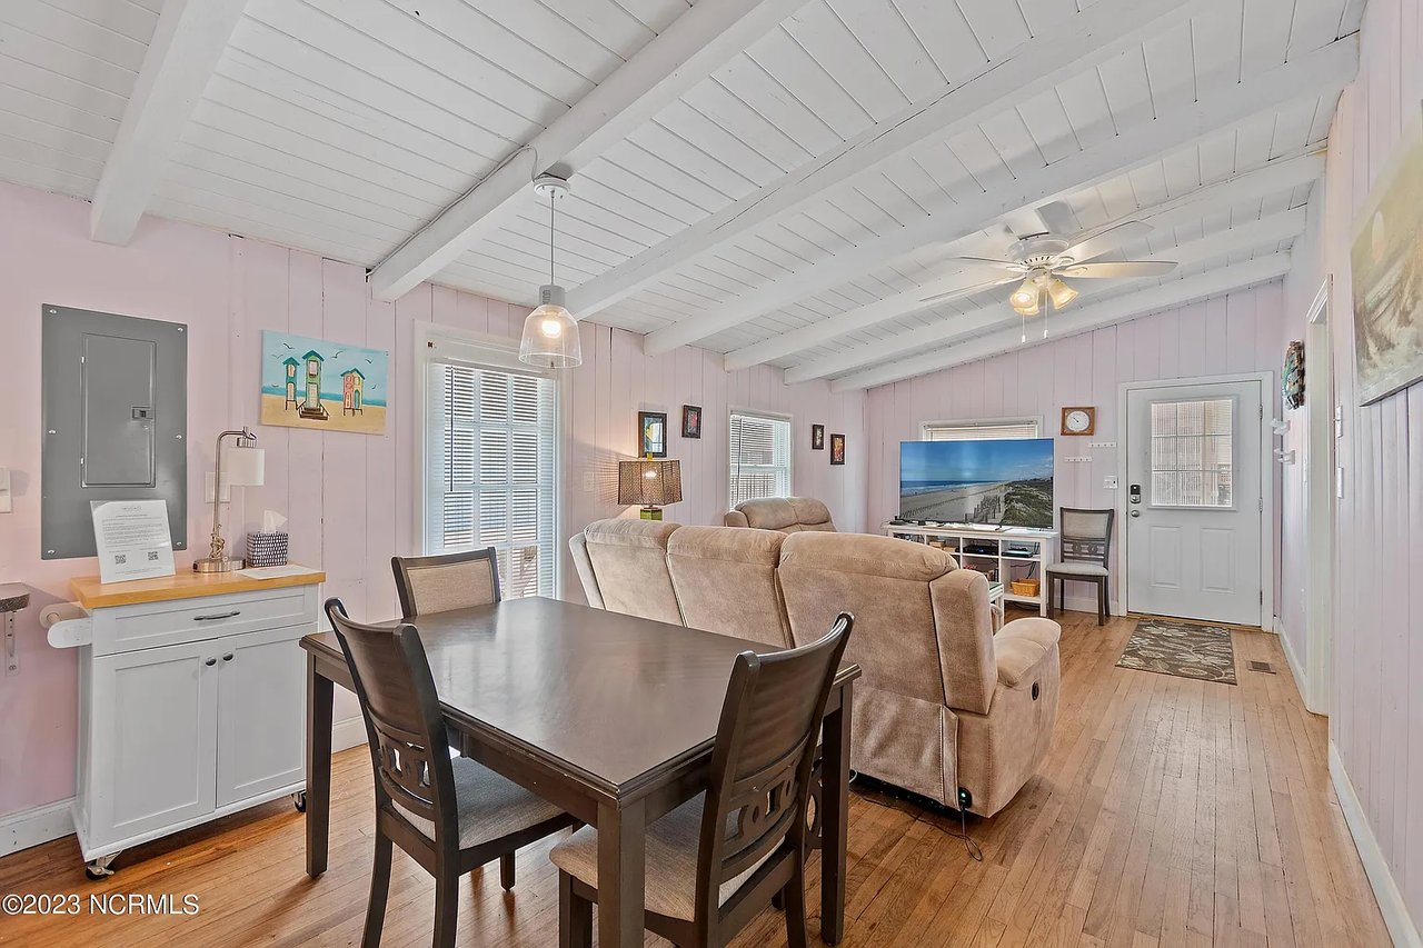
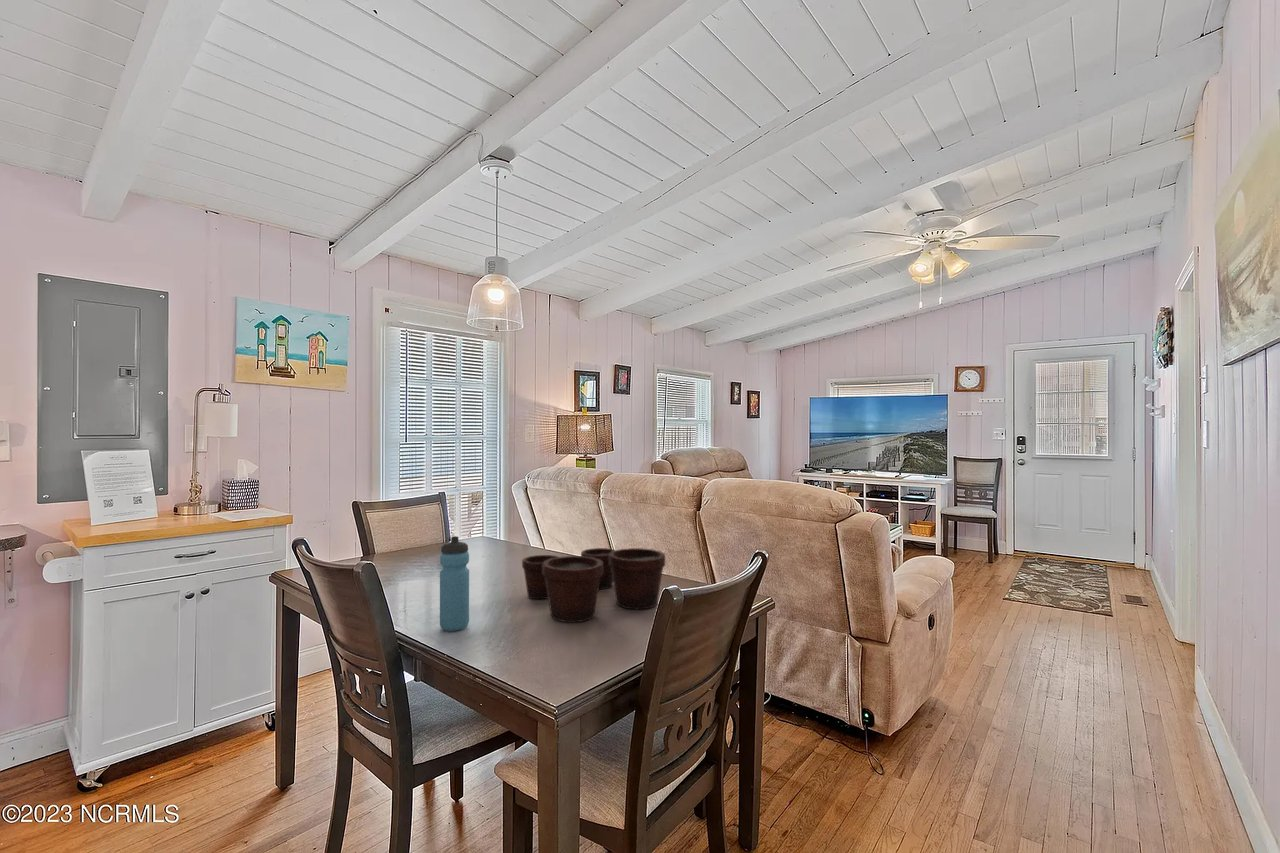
+ water bottle [439,535,470,632]
+ flower pot [521,547,666,623]
